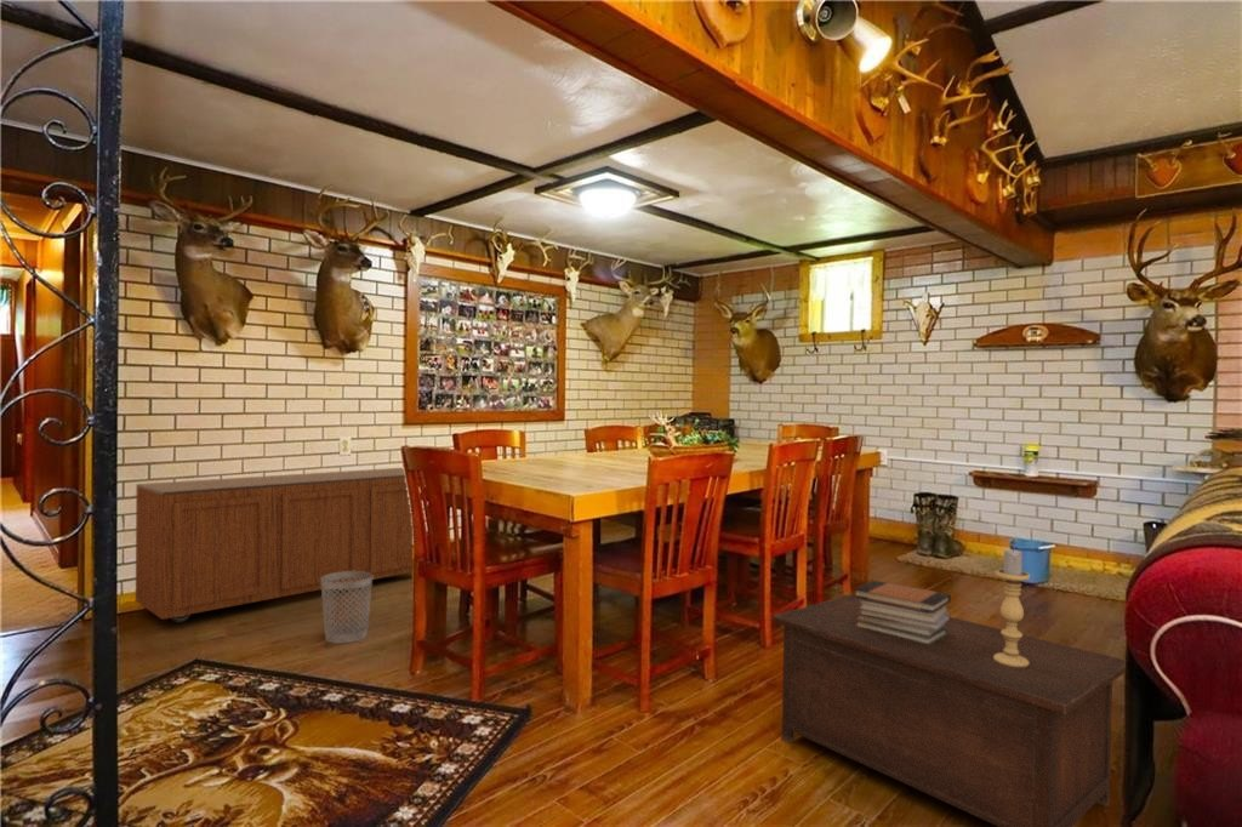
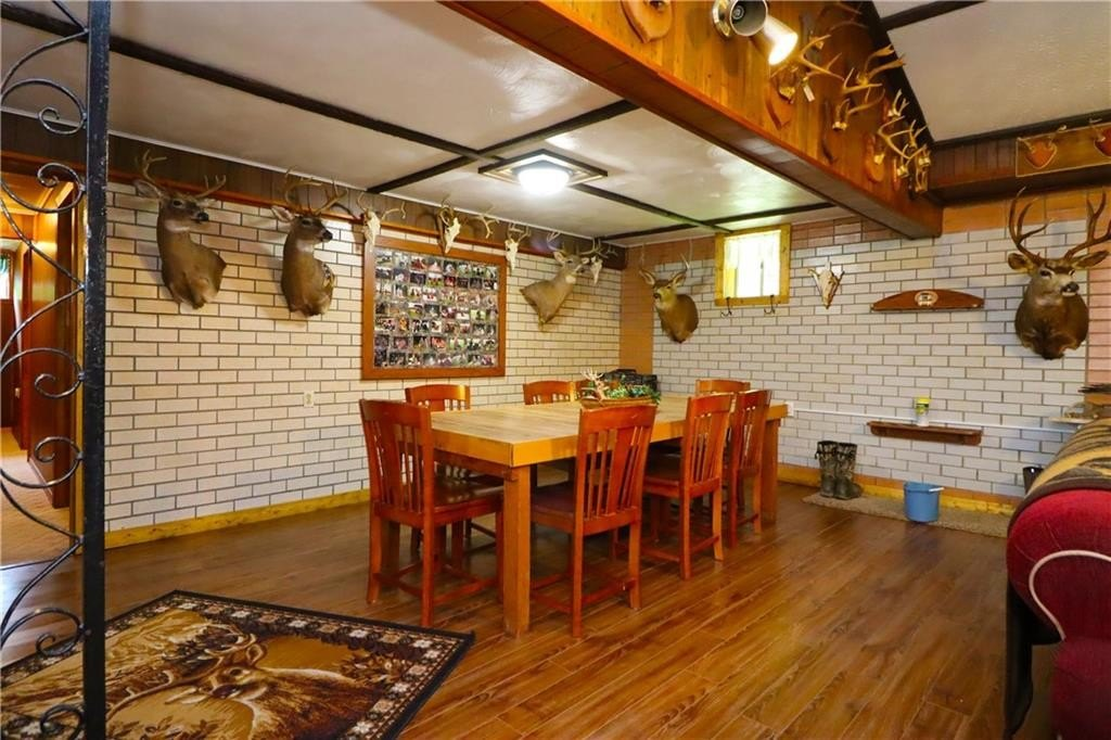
- sideboard [135,467,415,624]
- book stack [853,578,952,645]
- wastebasket [320,571,374,645]
- candle holder [993,547,1031,667]
- cabinet [771,592,1127,827]
